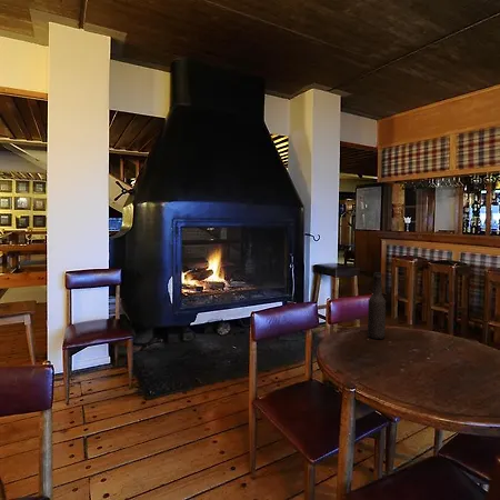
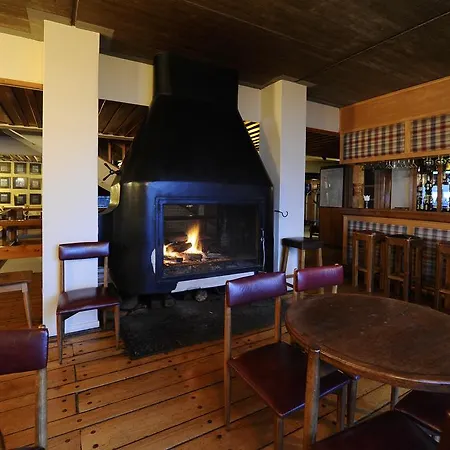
- beer bottle [367,271,387,340]
